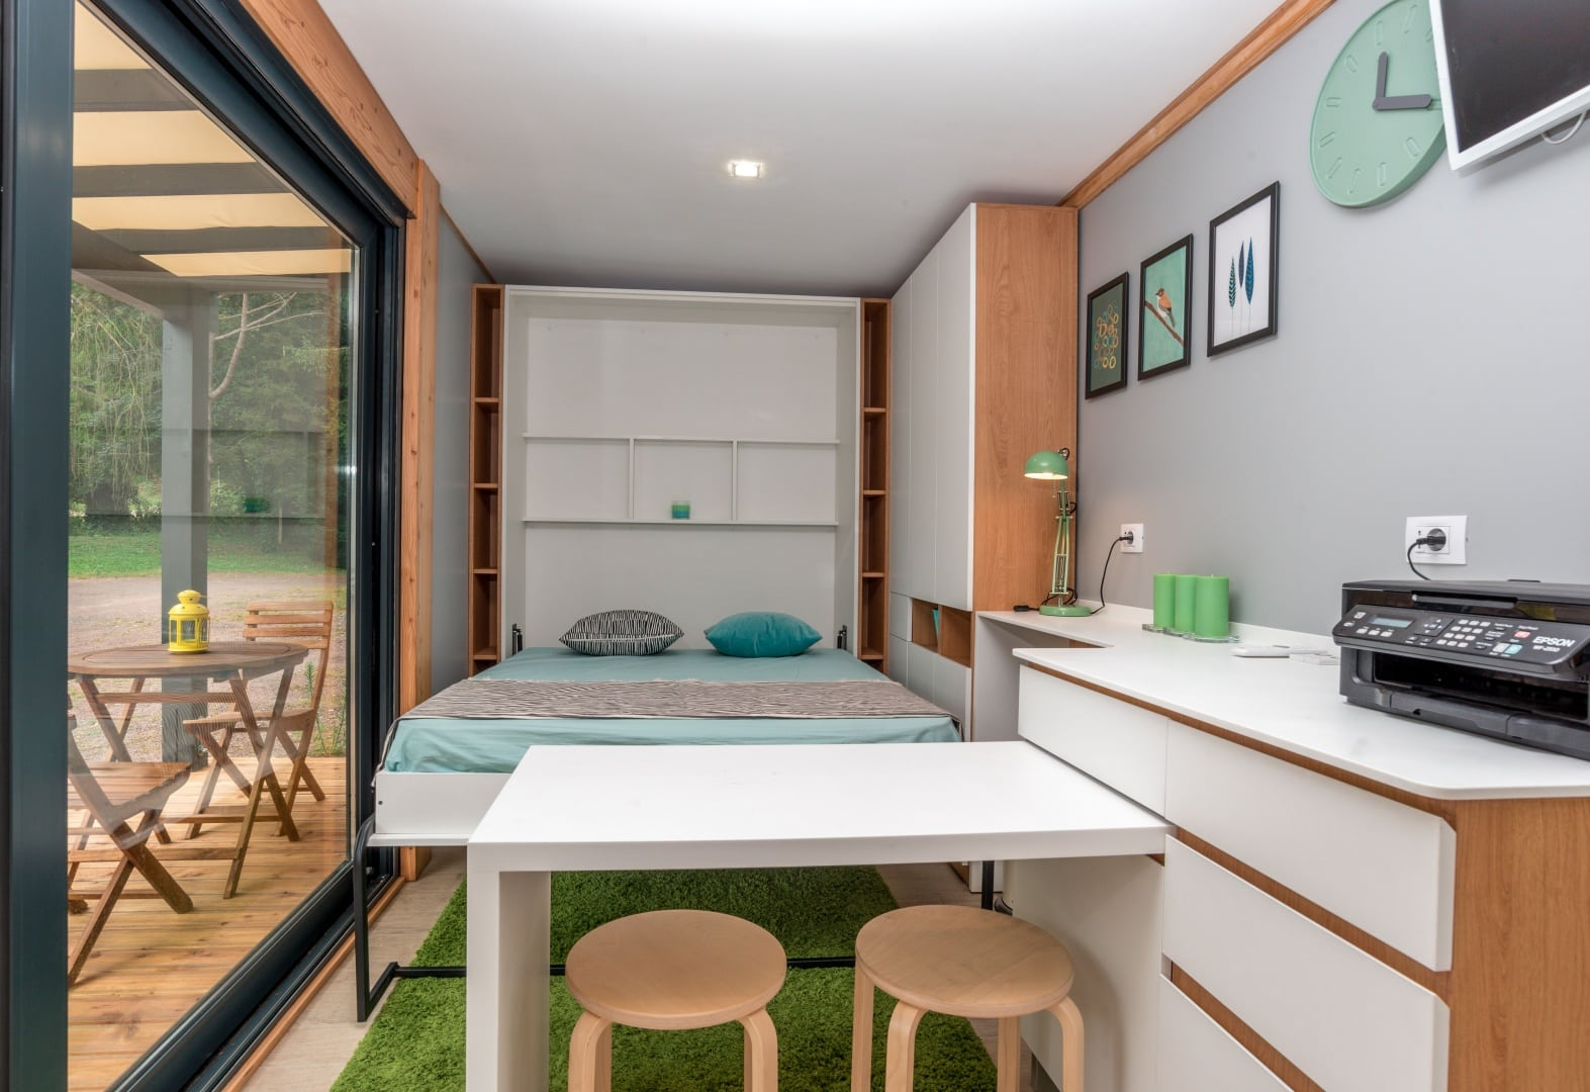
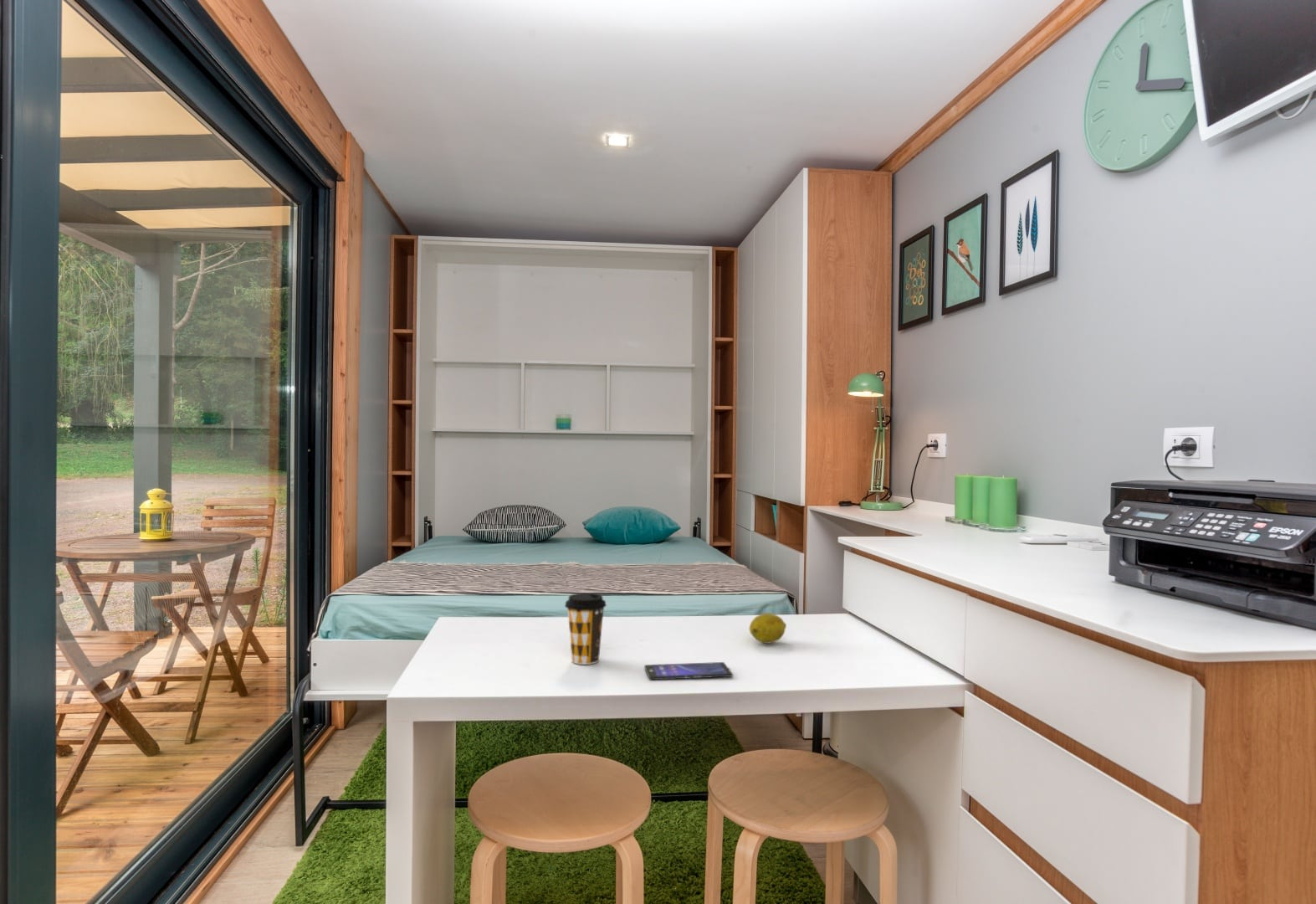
+ fruit [748,613,787,645]
+ smartphone [643,661,735,681]
+ coffee cup [564,593,607,665]
